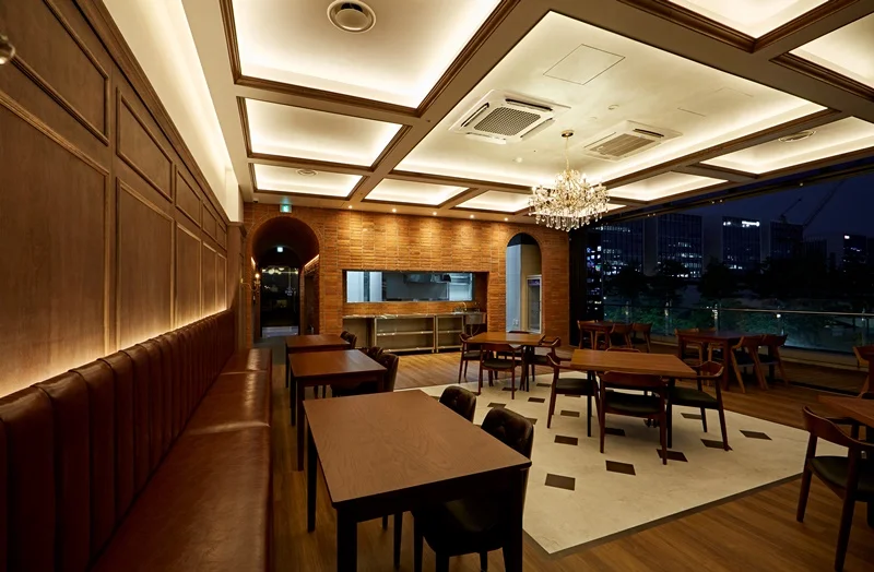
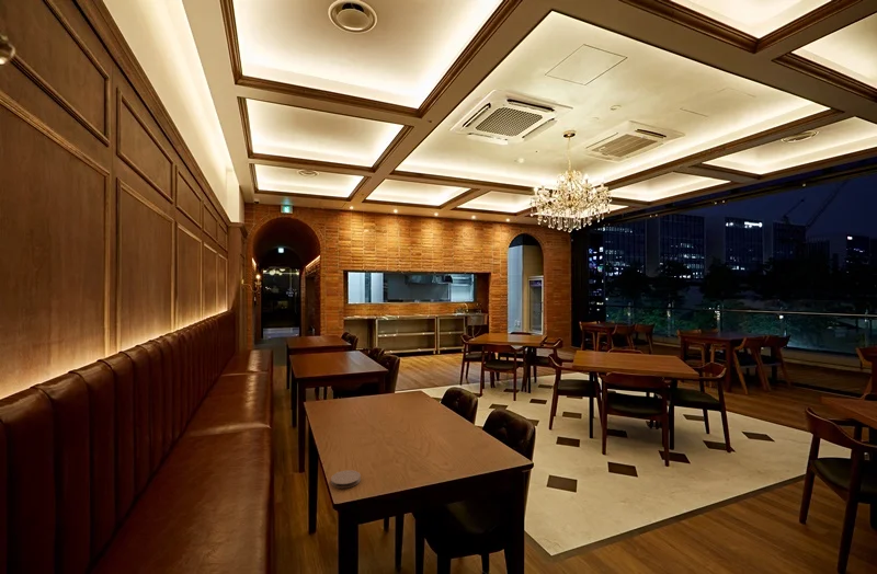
+ coaster [330,469,362,490]
